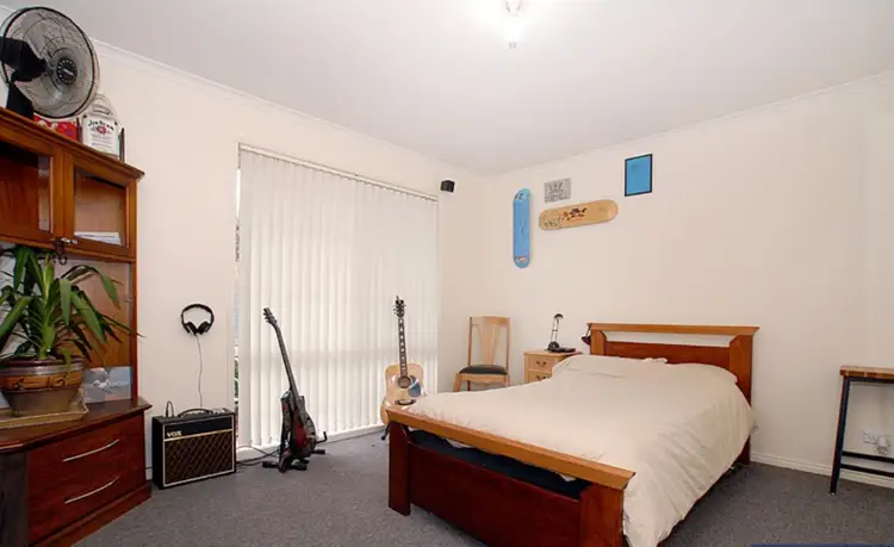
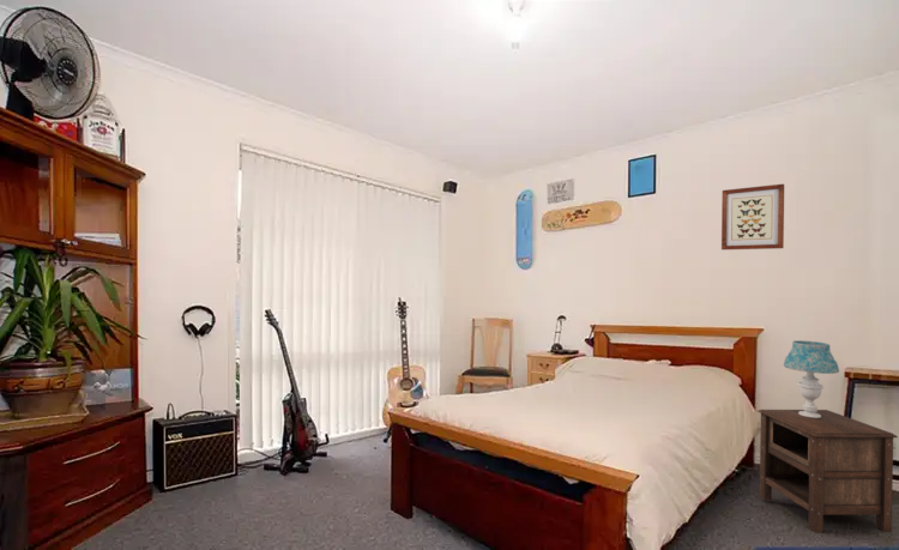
+ nightstand [756,409,899,533]
+ table lamp [783,339,840,418]
+ wall art [720,183,785,250]
